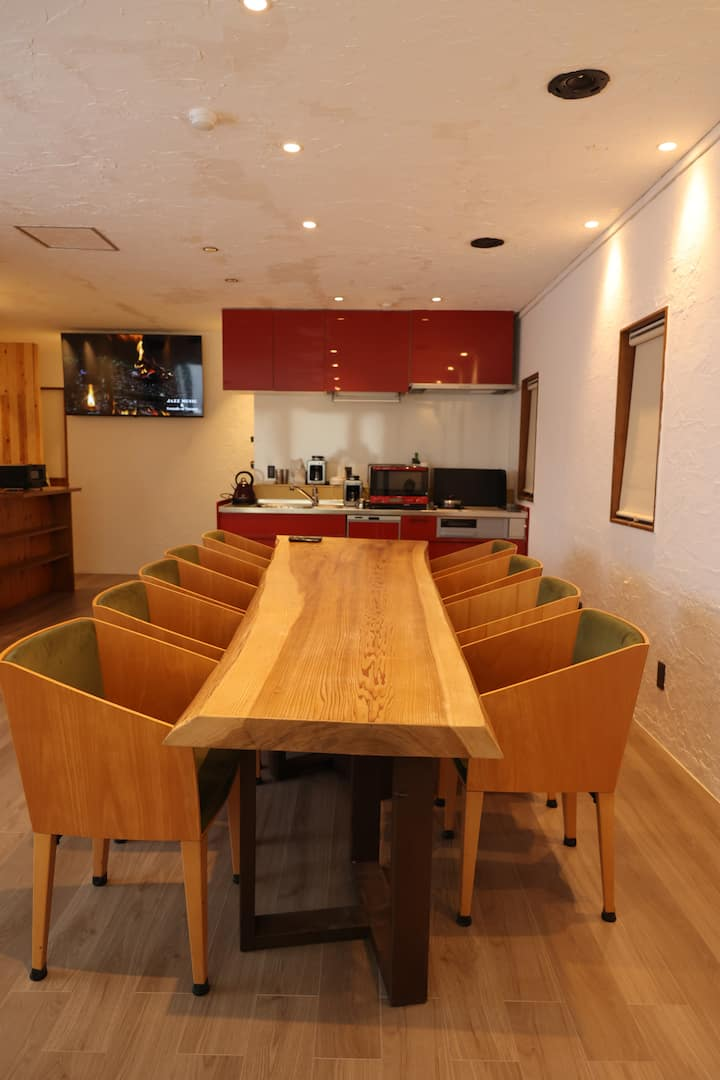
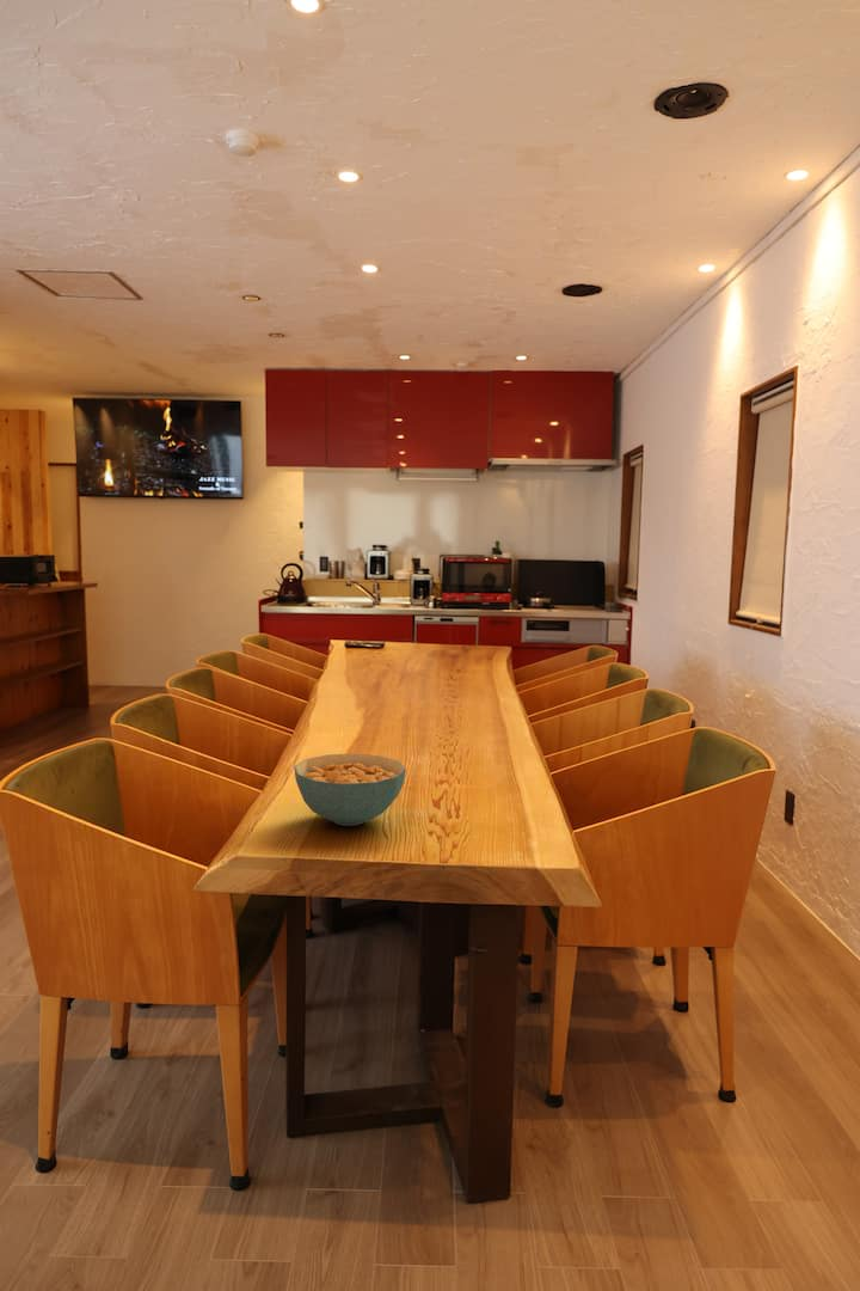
+ cereal bowl [293,752,407,827]
